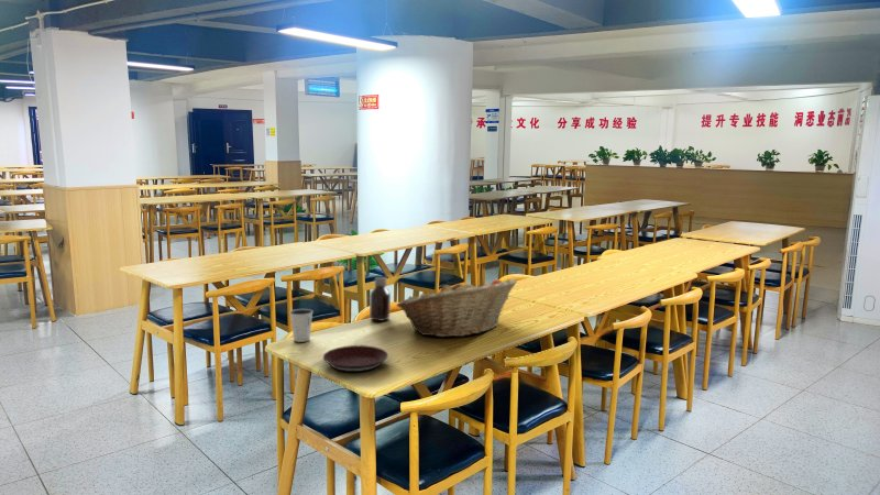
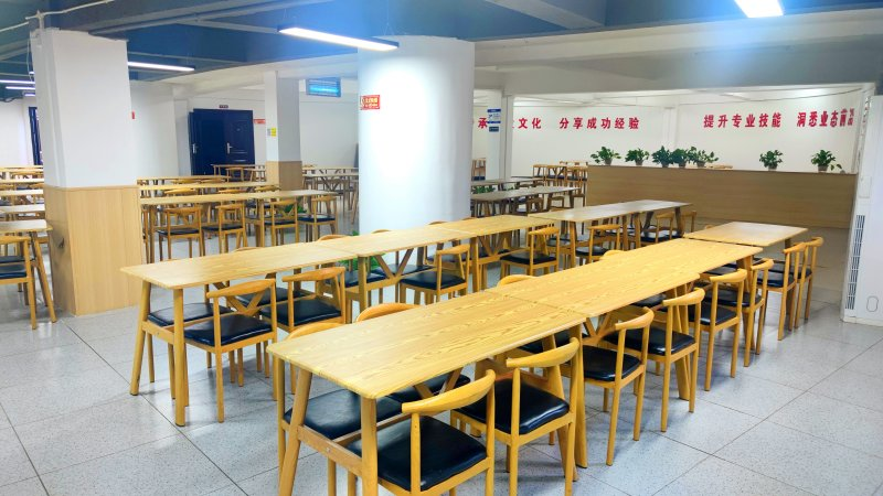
- bottle [369,276,392,322]
- fruit basket [396,277,518,338]
- plate [322,344,389,373]
- dixie cup [288,308,315,343]
